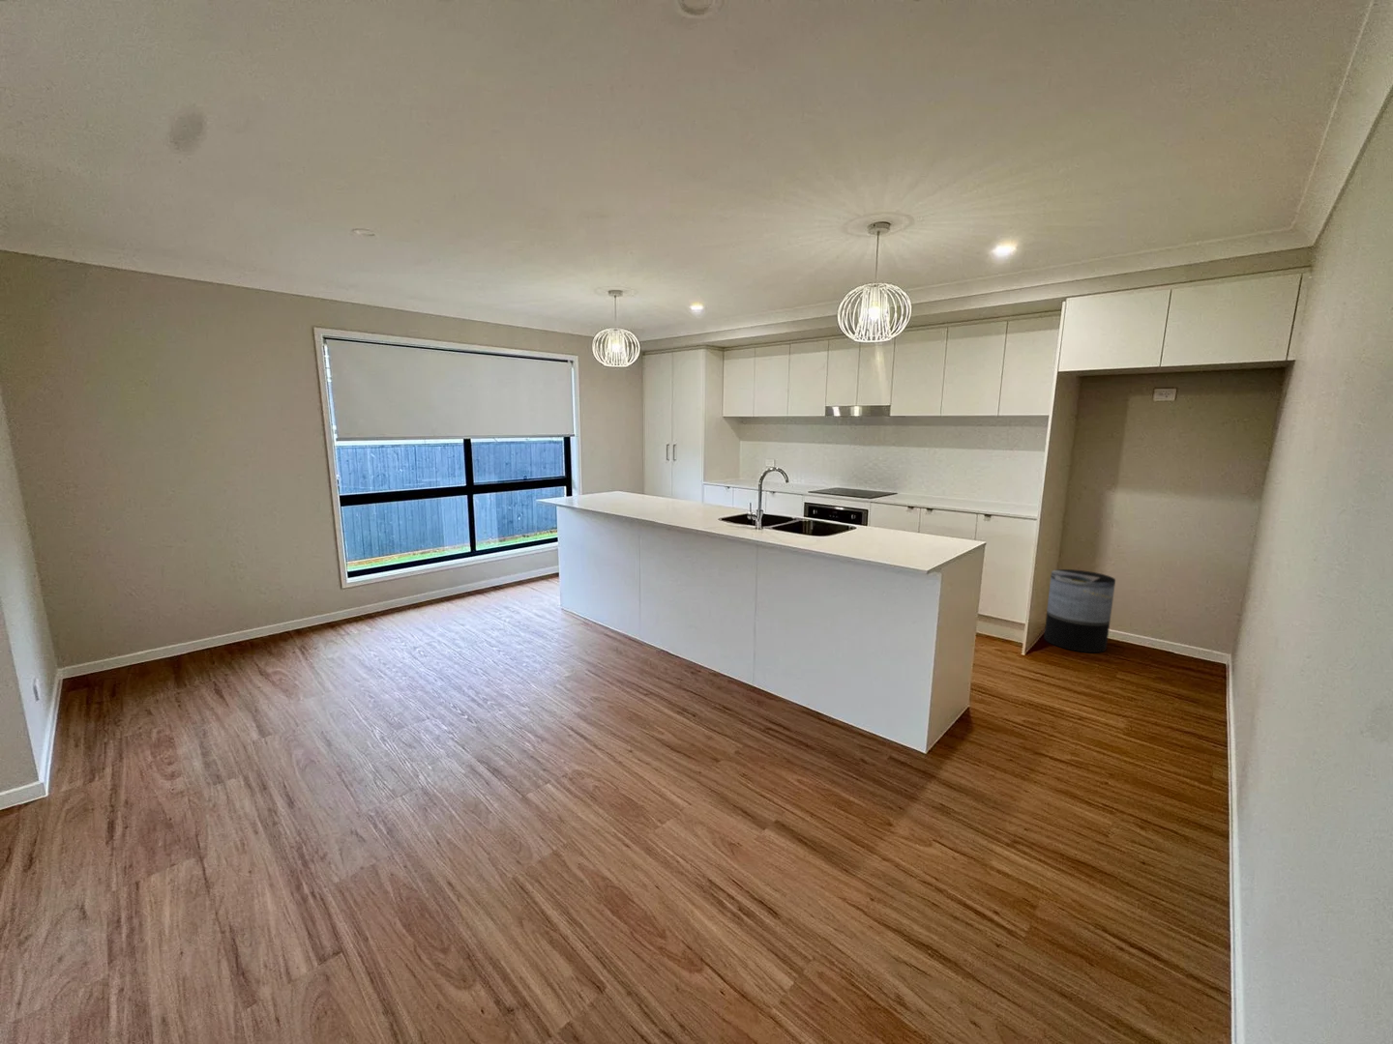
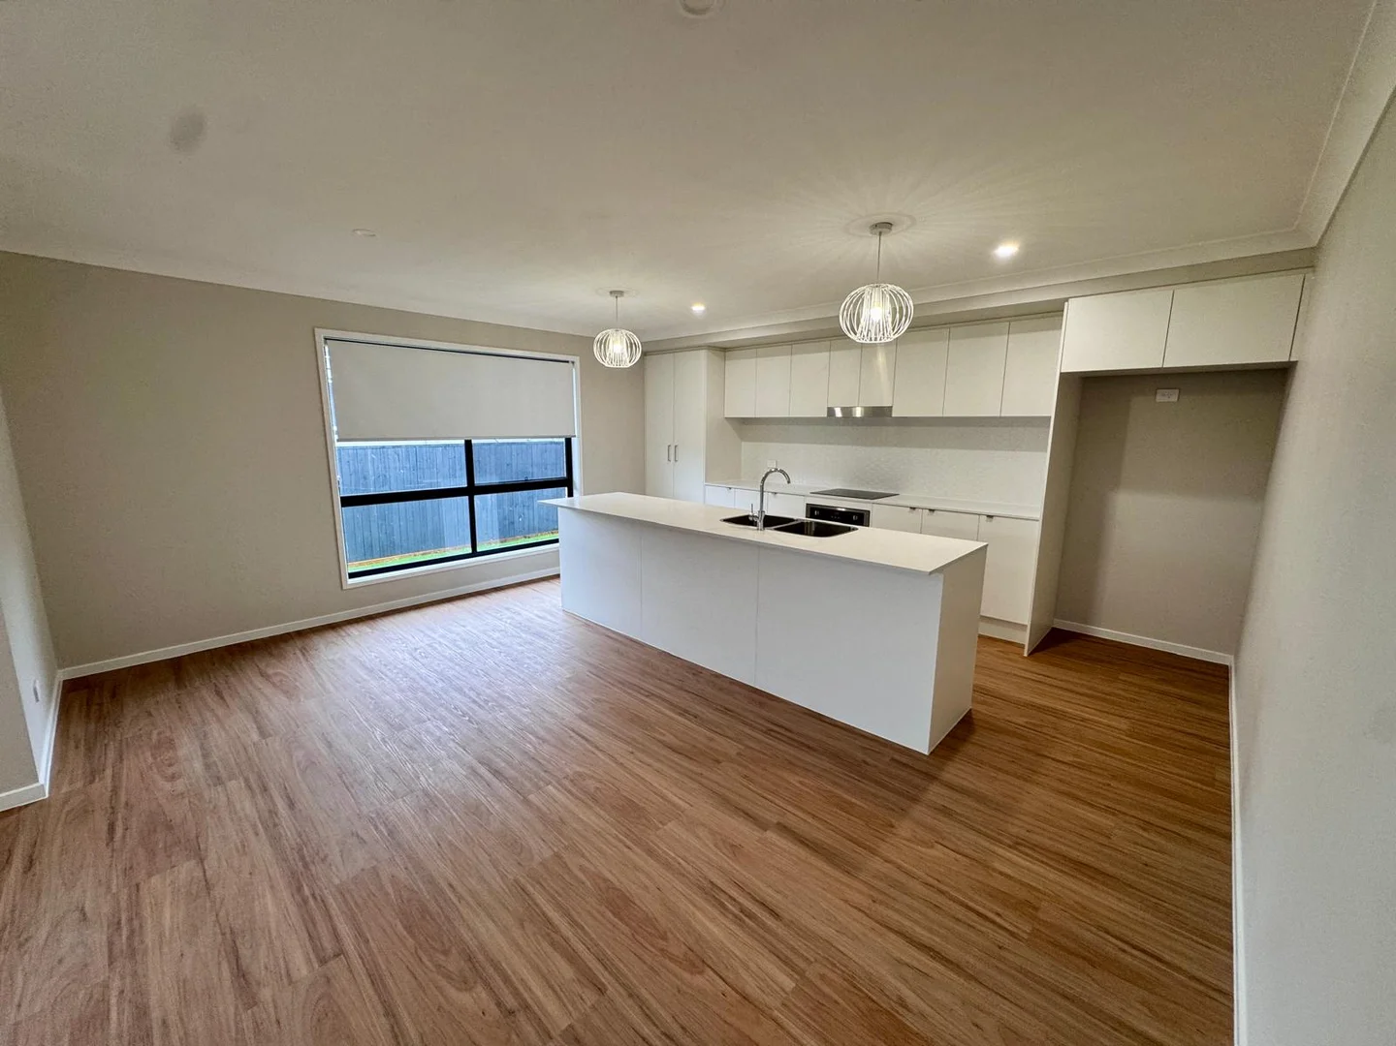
- trash can [1043,568,1117,654]
